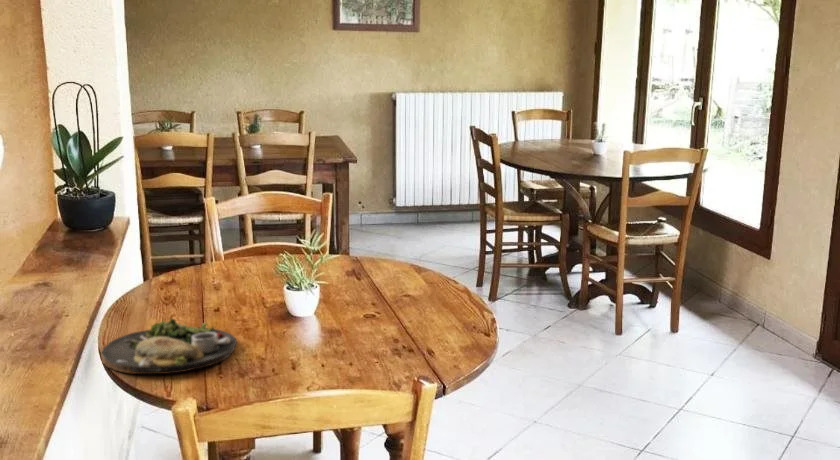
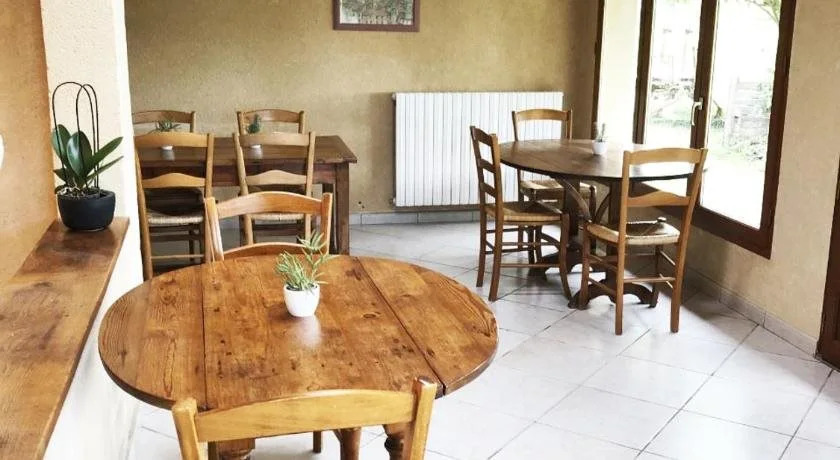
- dinner plate [100,317,238,375]
